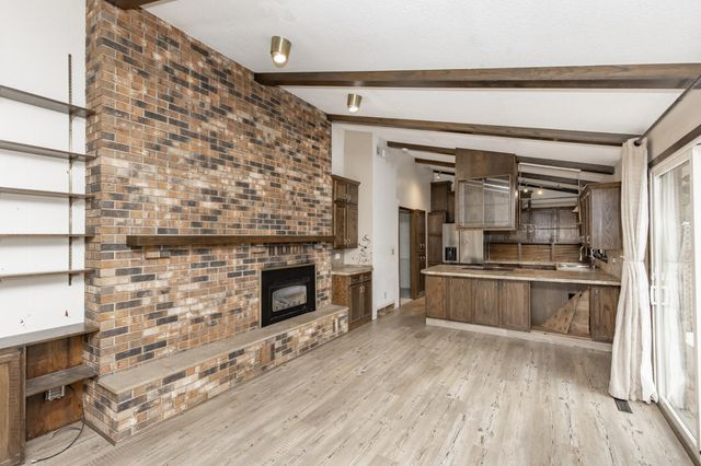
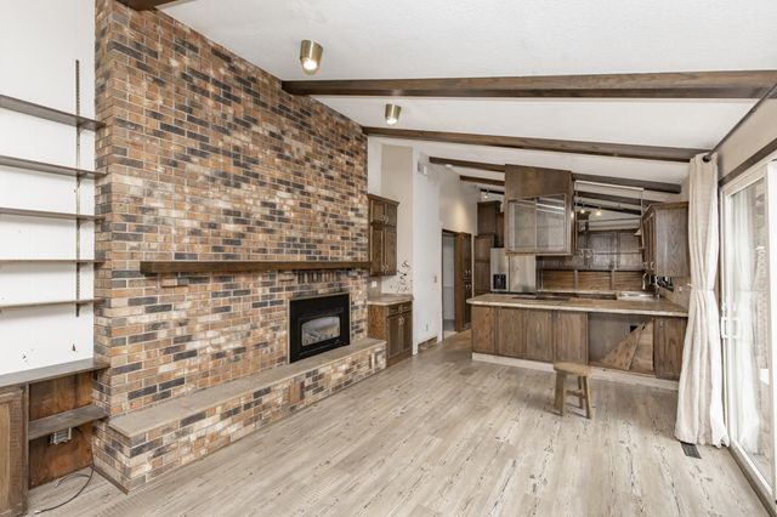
+ stool [552,360,594,420]
